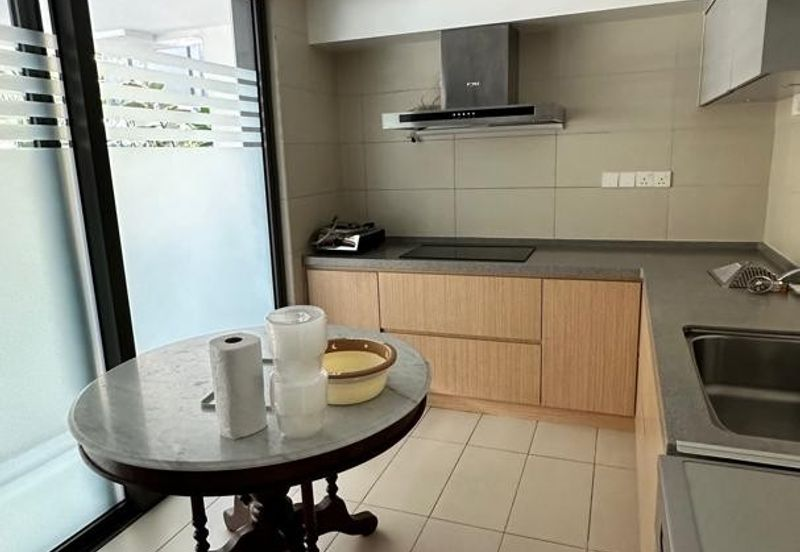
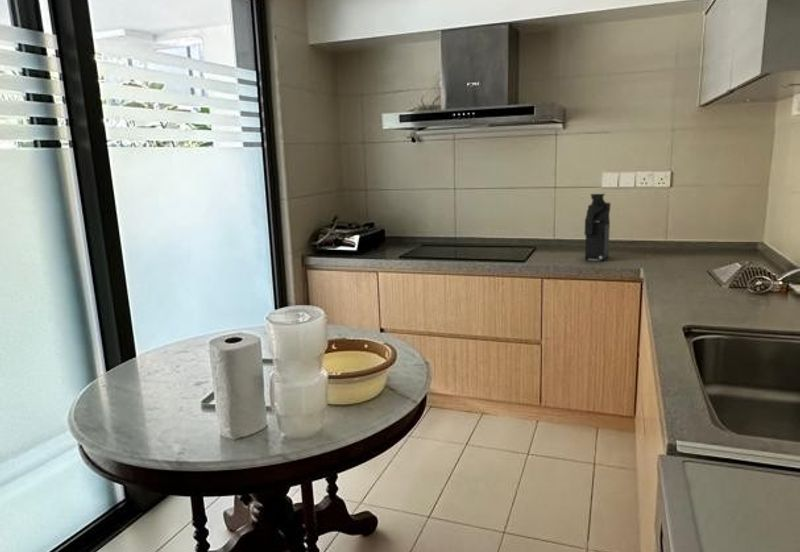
+ coffee maker [583,193,611,262]
